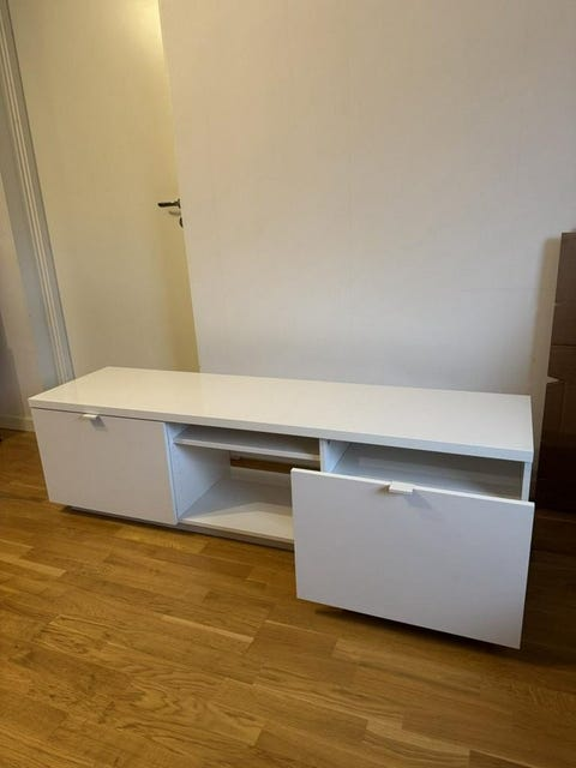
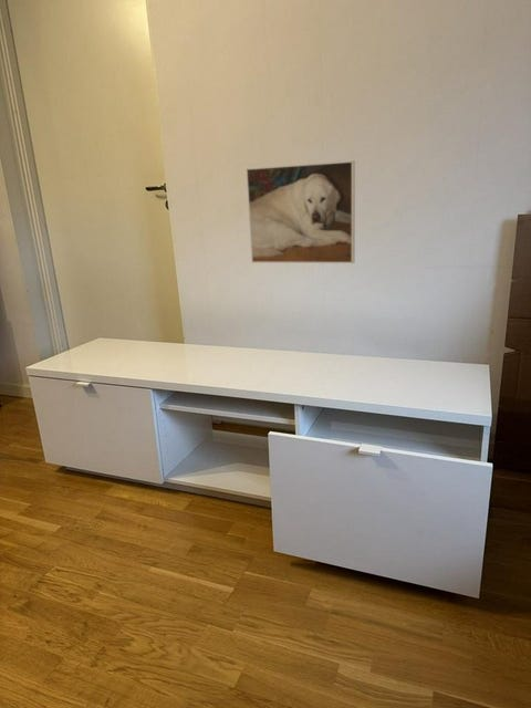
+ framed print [244,159,356,264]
